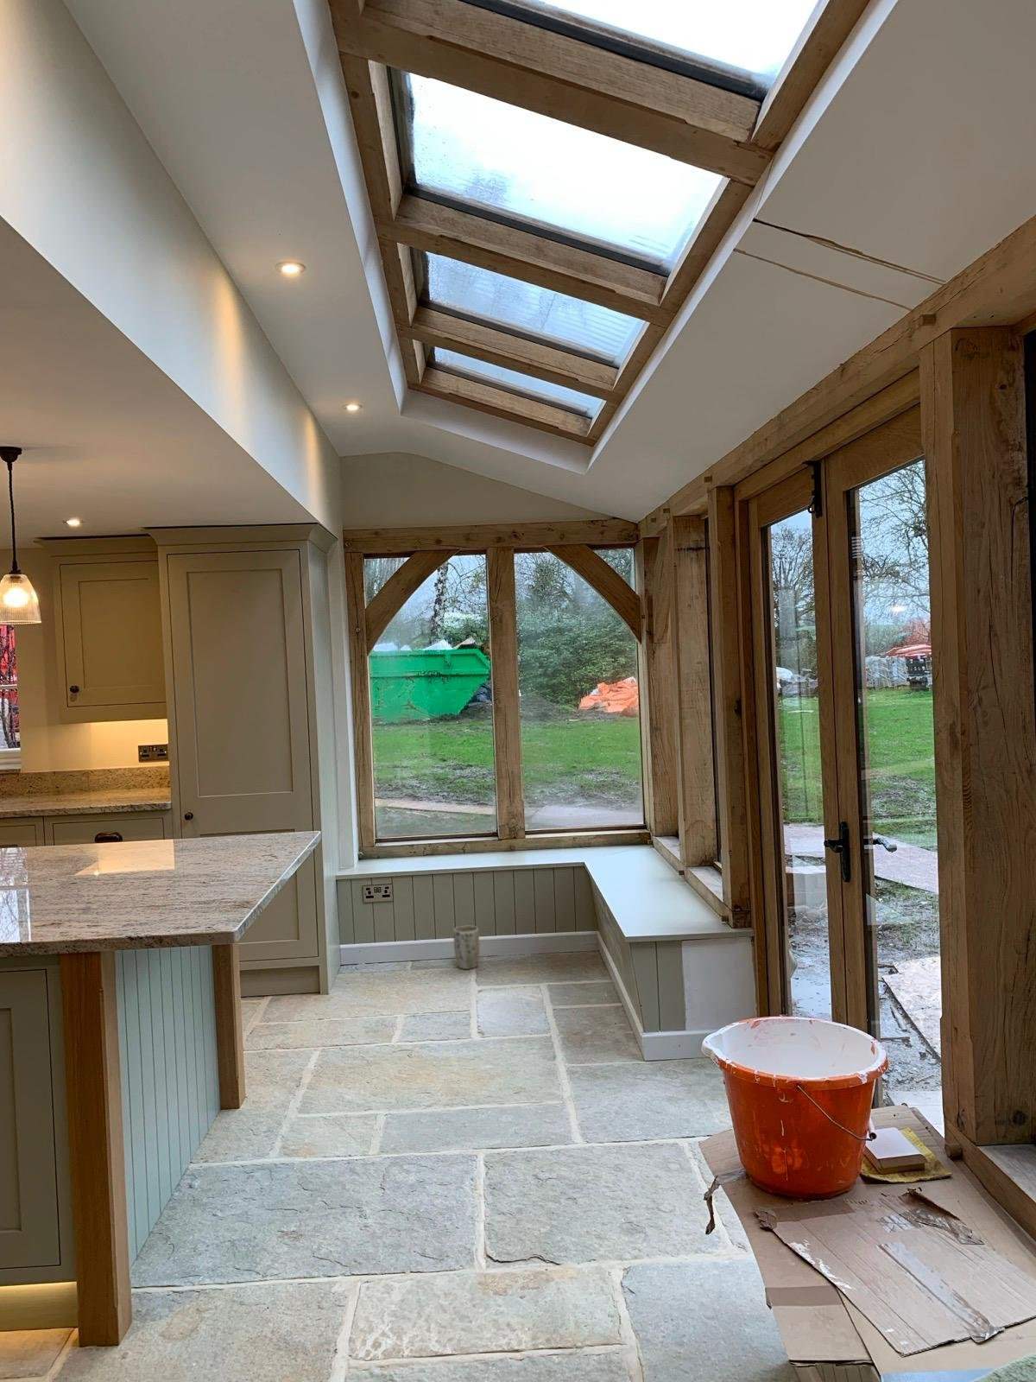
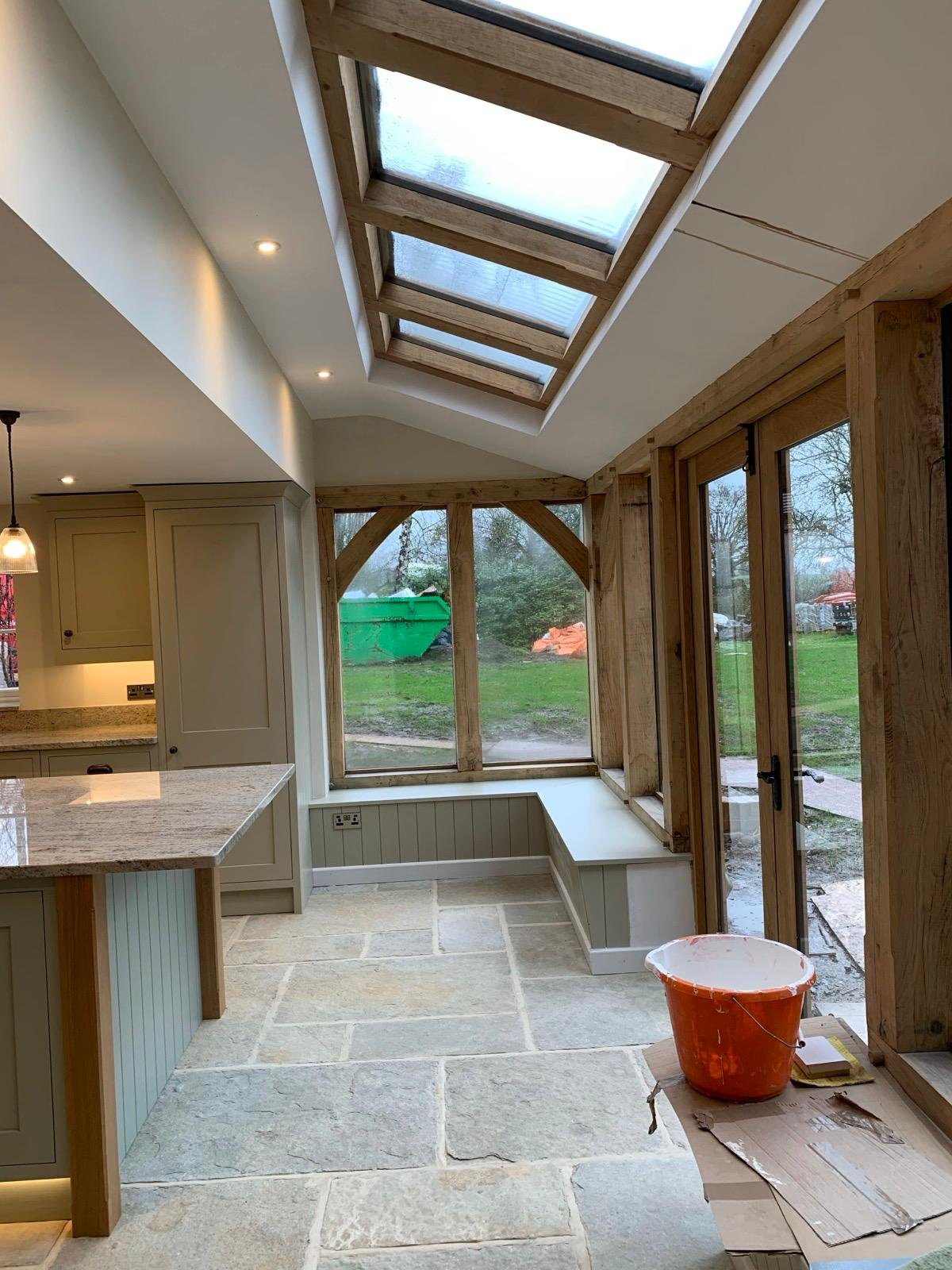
- plant pot [453,925,480,970]
